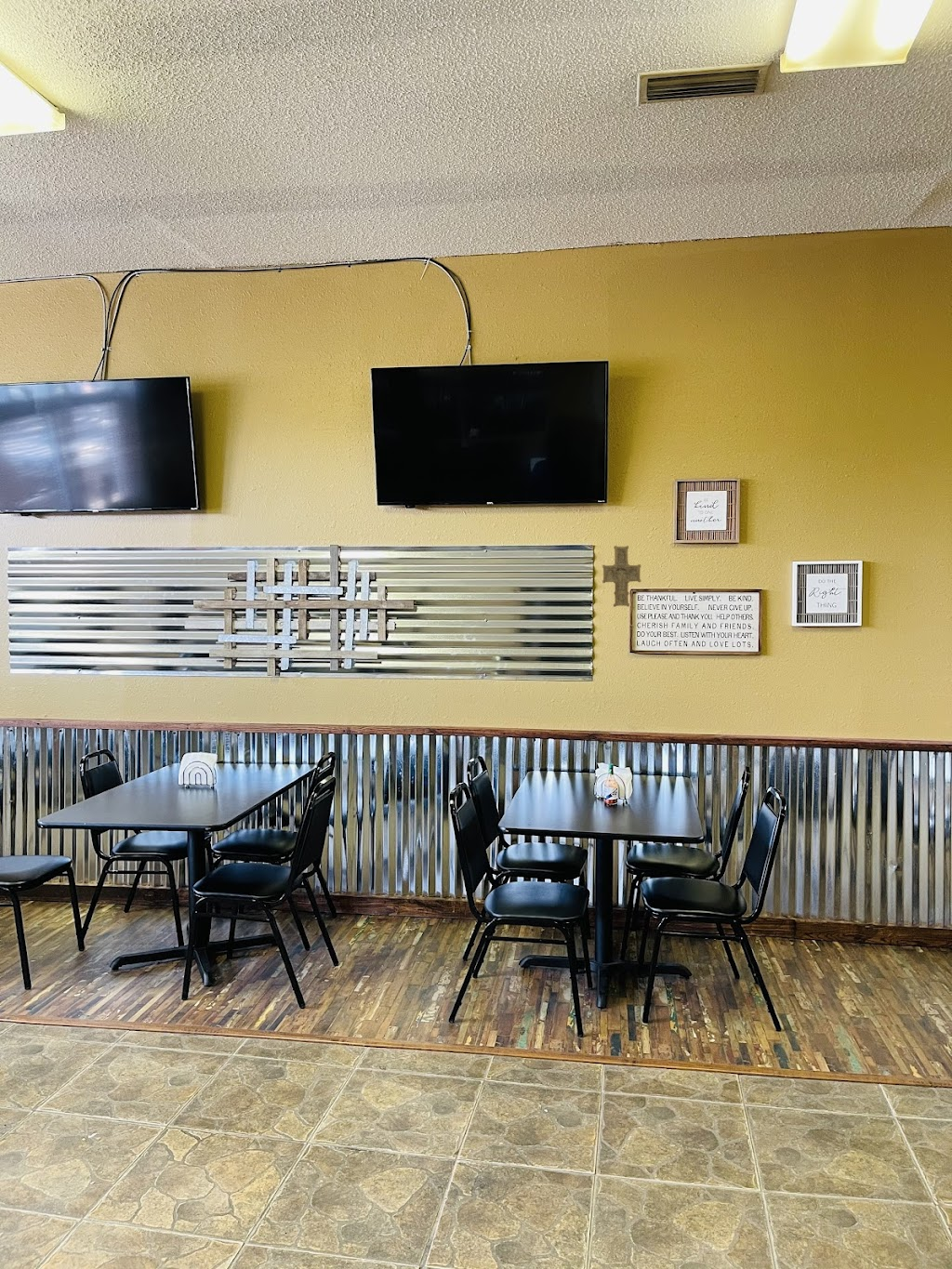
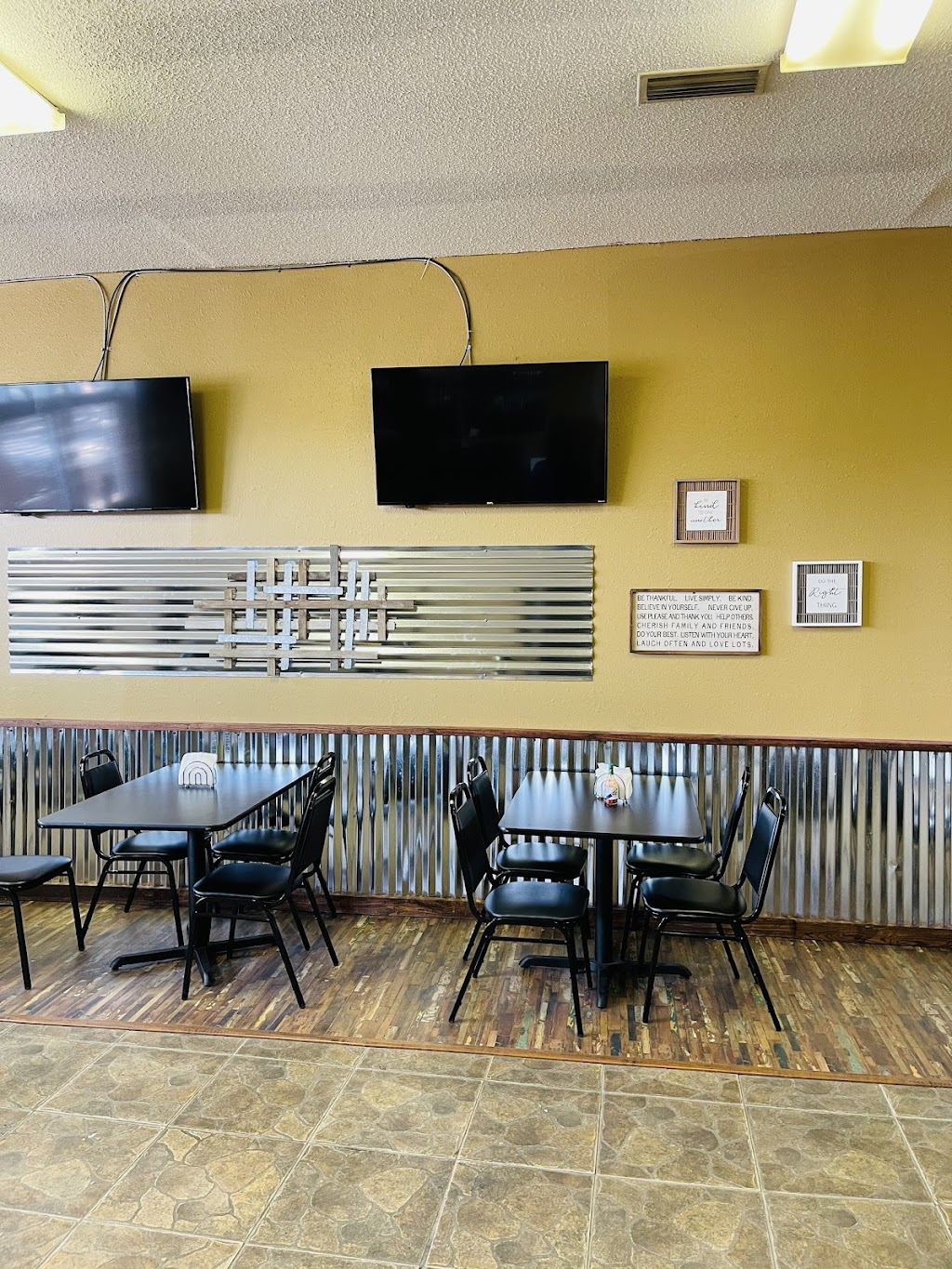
- decorative cross [602,545,641,608]
